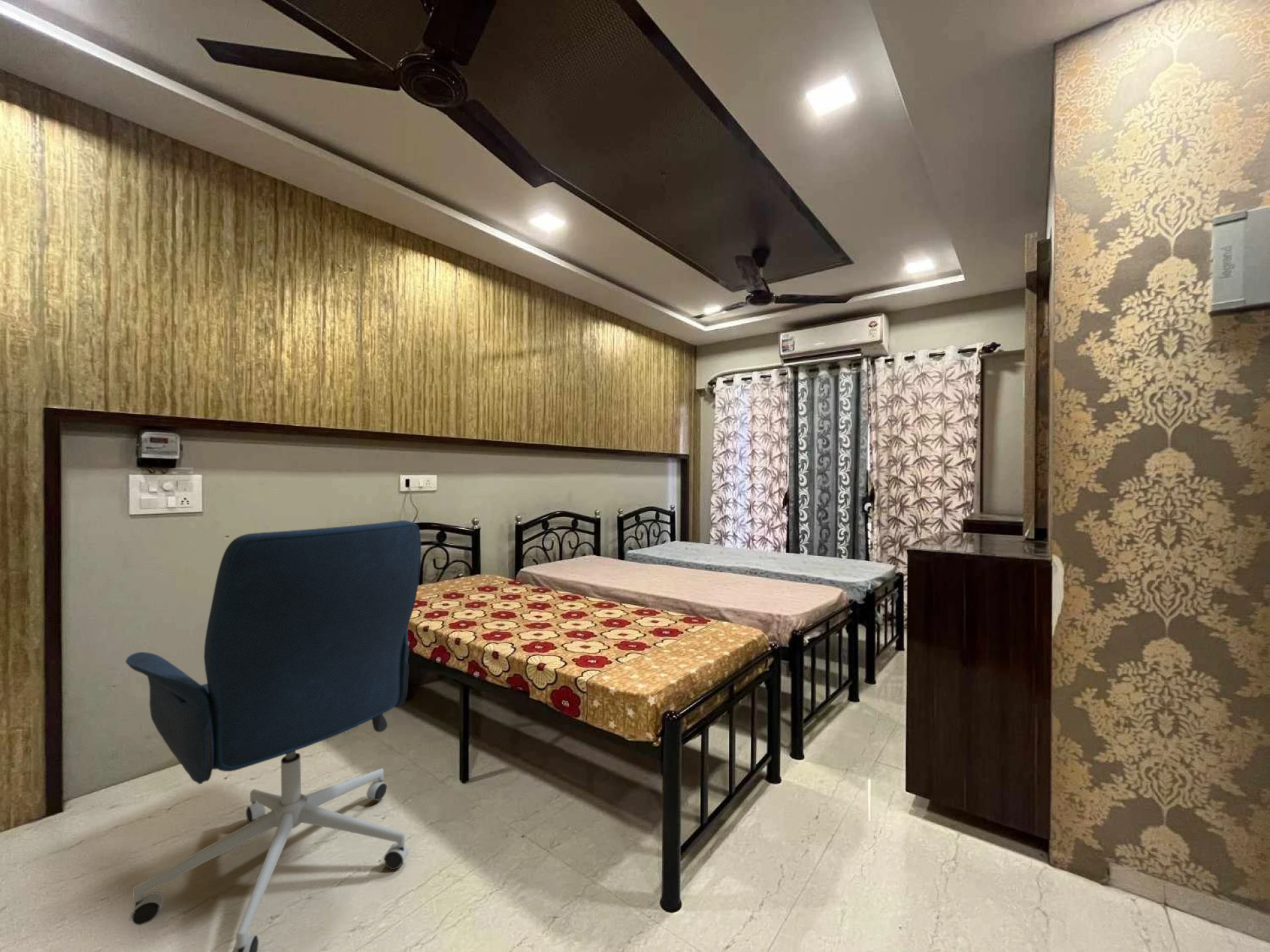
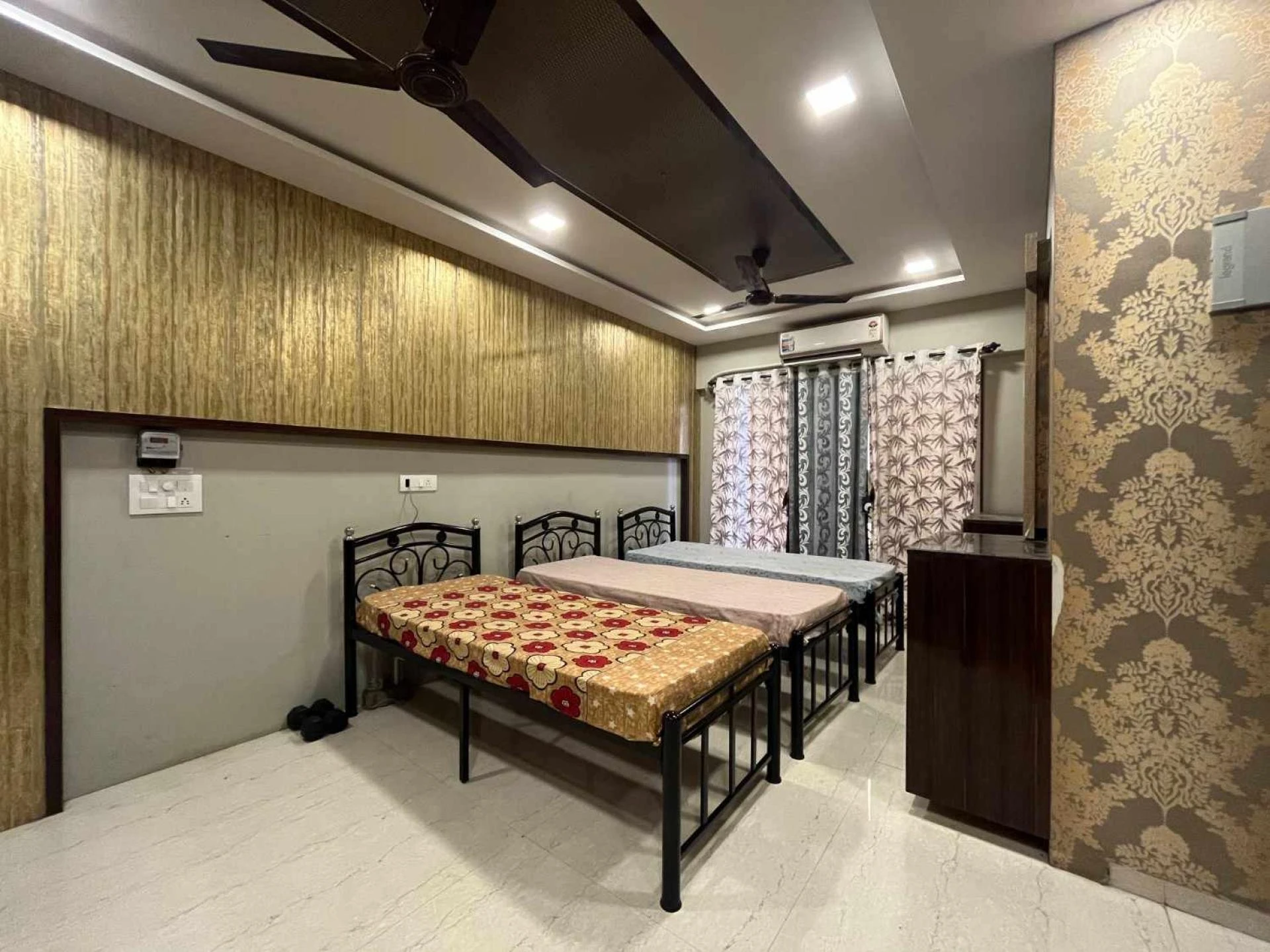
- office chair [125,520,422,952]
